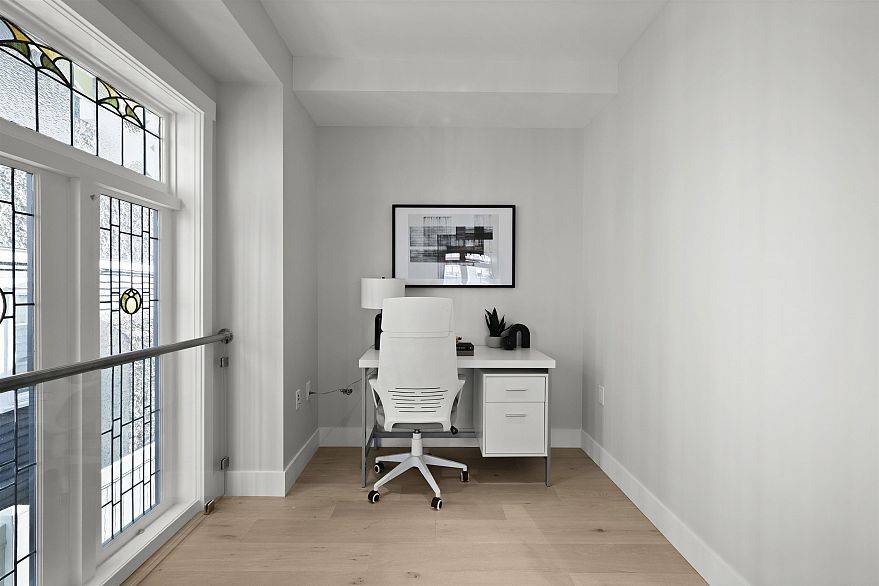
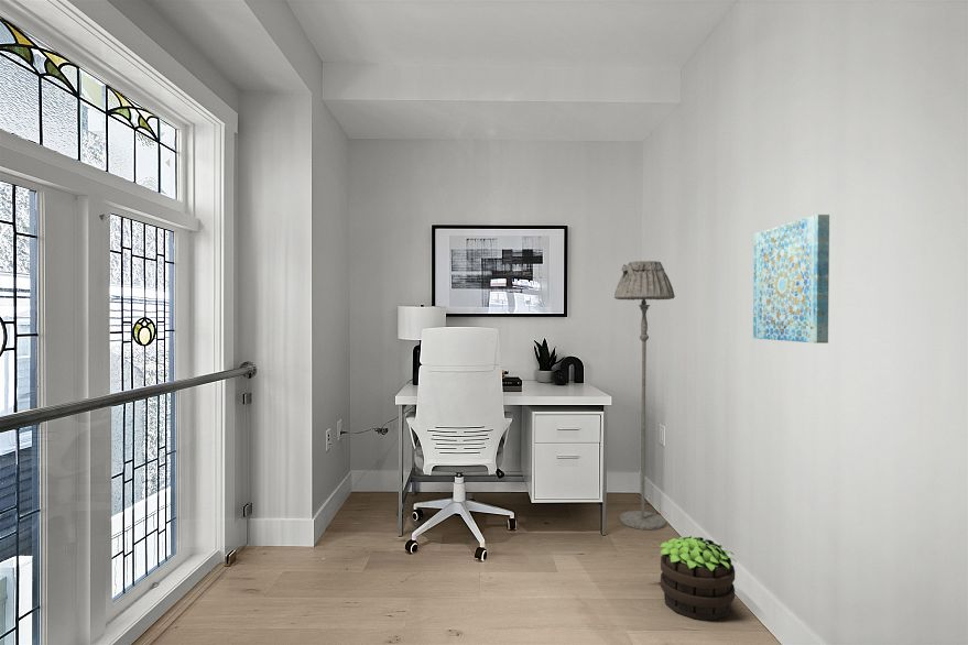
+ wall art [752,214,830,345]
+ floor lamp [613,260,676,531]
+ potted plant [659,535,738,622]
